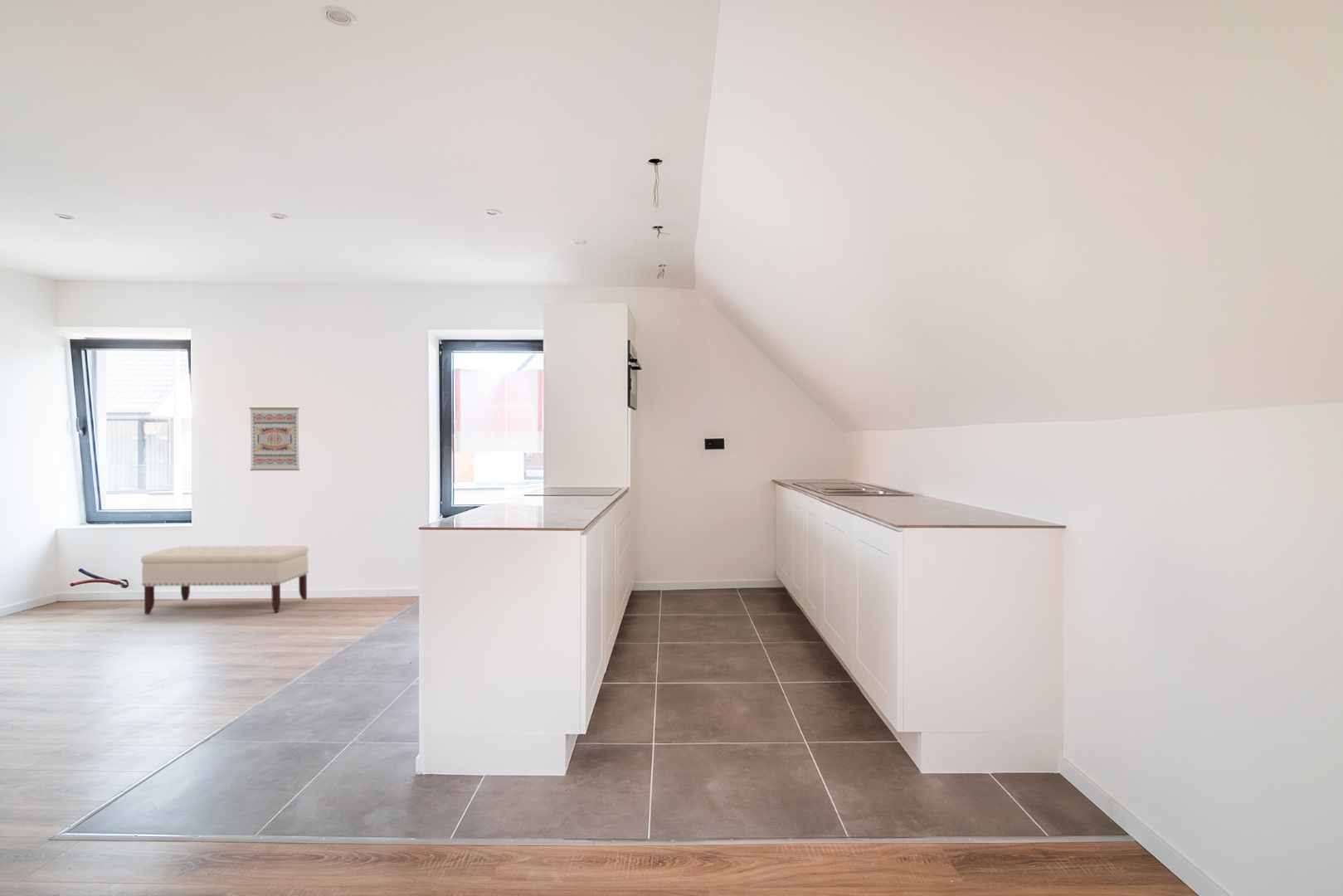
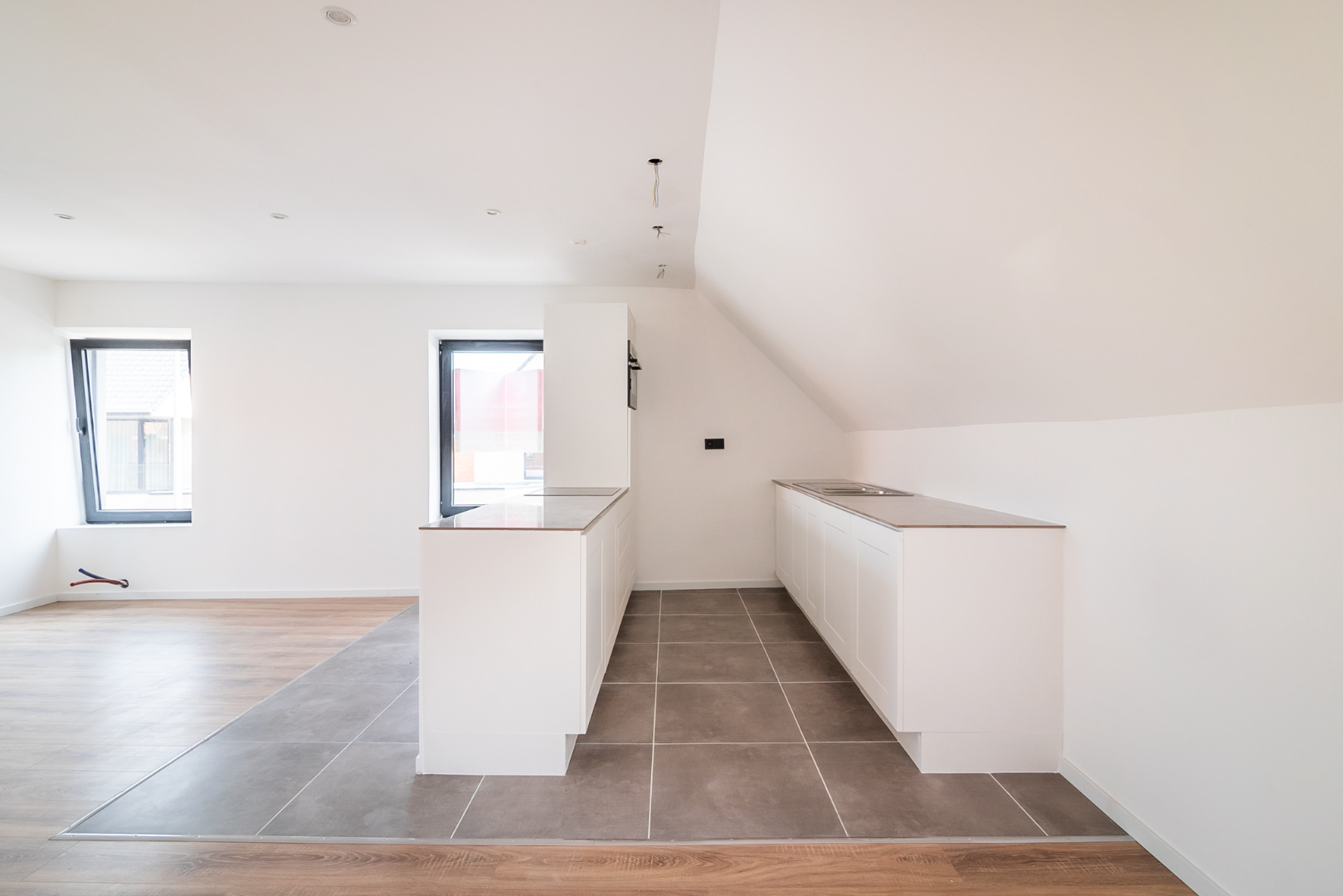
- bench [140,545,309,615]
- wall art [249,407,301,471]
